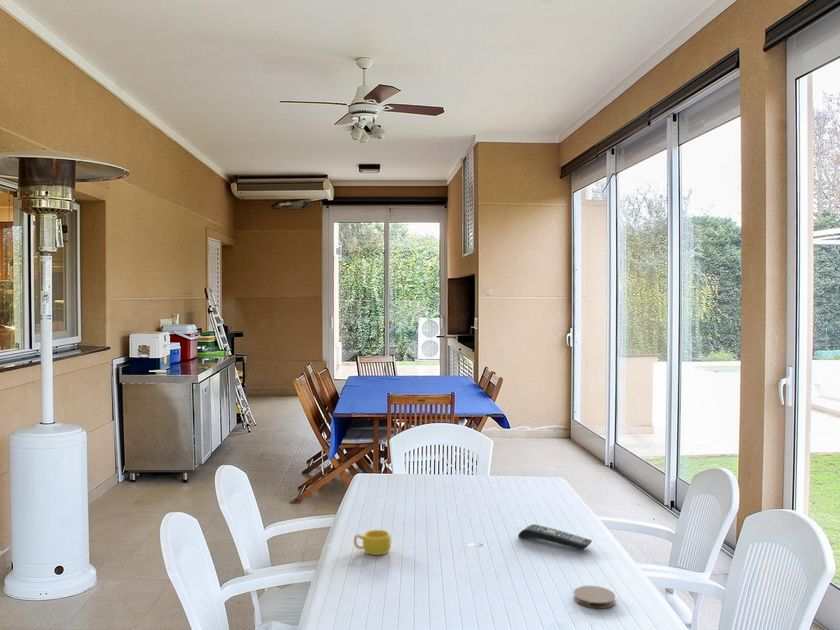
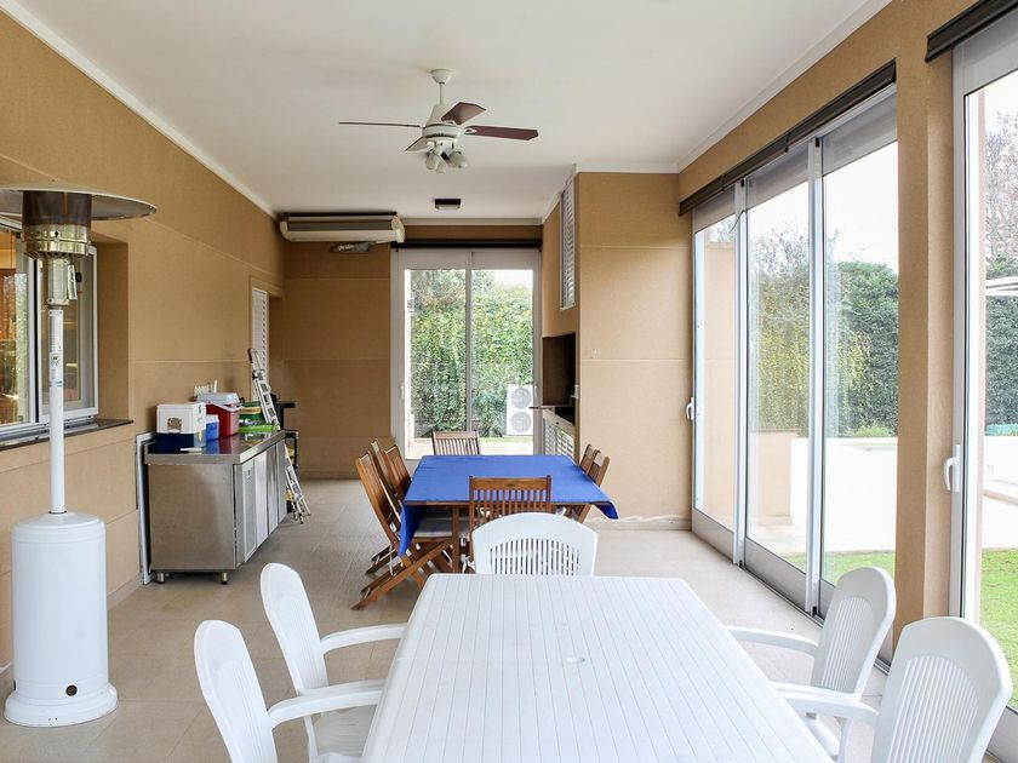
- remote control [517,523,593,551]
- cup [353,529,392,556]
- coaster [573,585,616,609]
